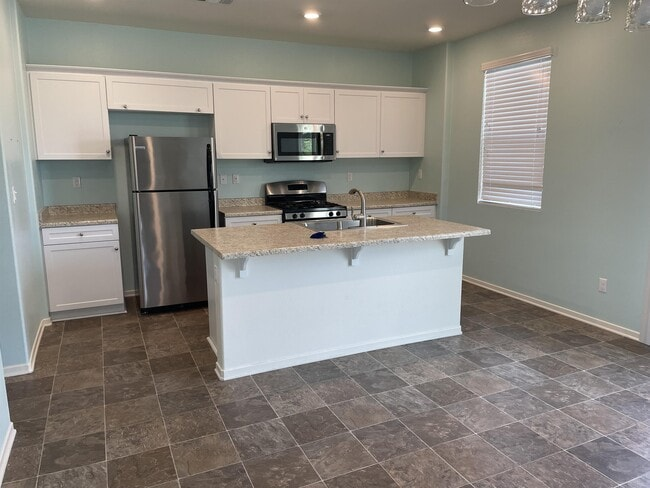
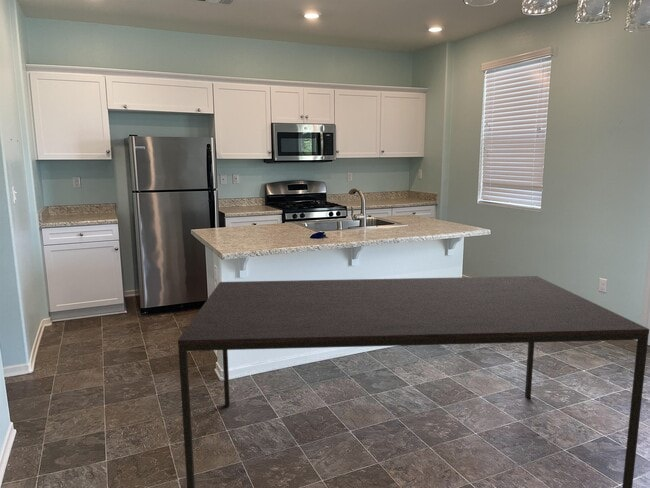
+ dining table [177,275,650,488]
